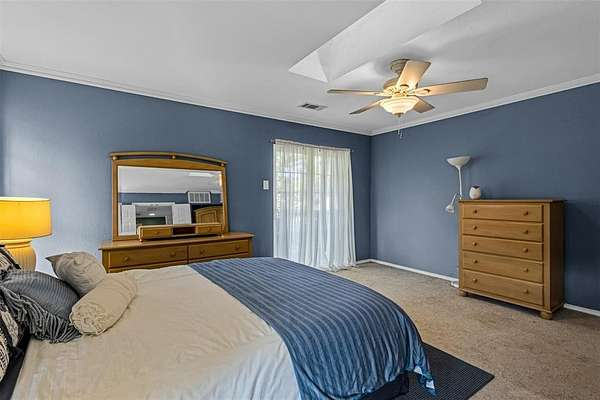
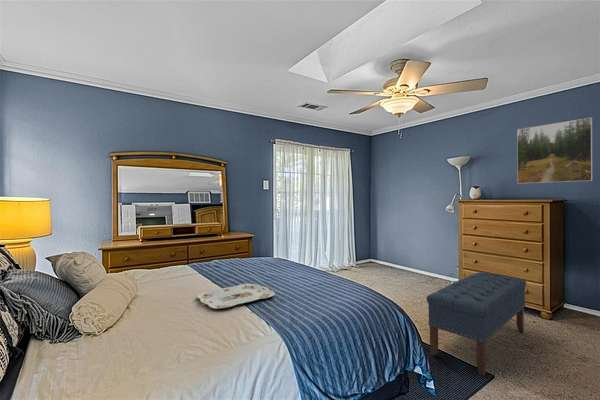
+ serving tray [196,283,276,310]
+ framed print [516,116,593,185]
+ bench [426,271,527,377]
